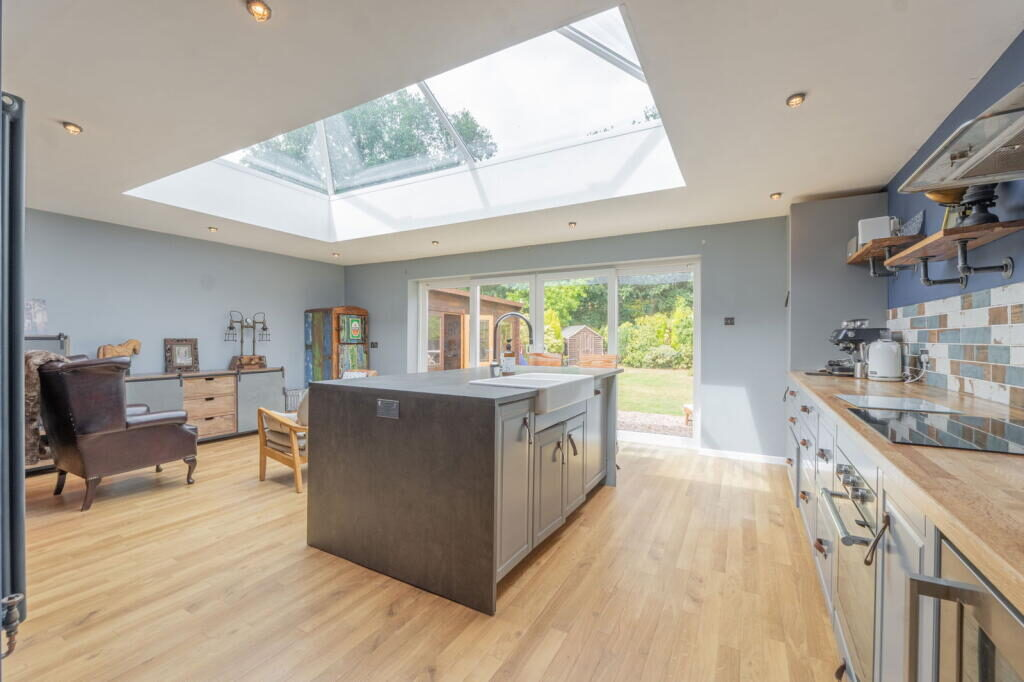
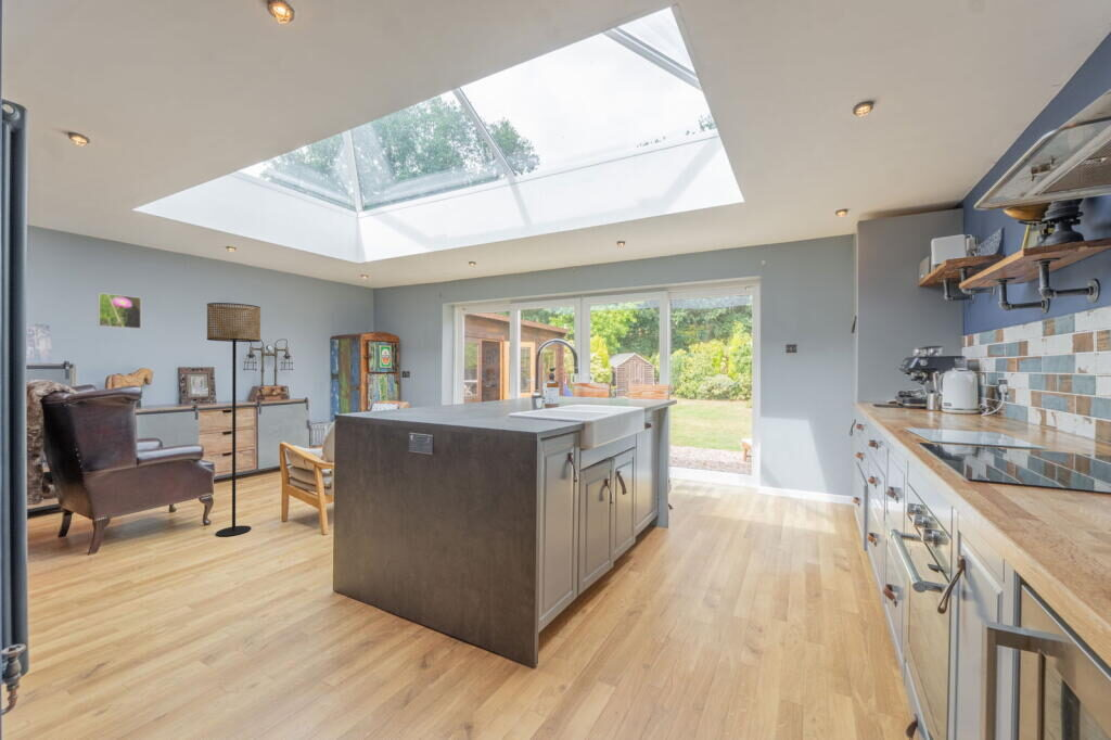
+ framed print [97,292,142,330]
+ floor lamp [206,302,261,538]
